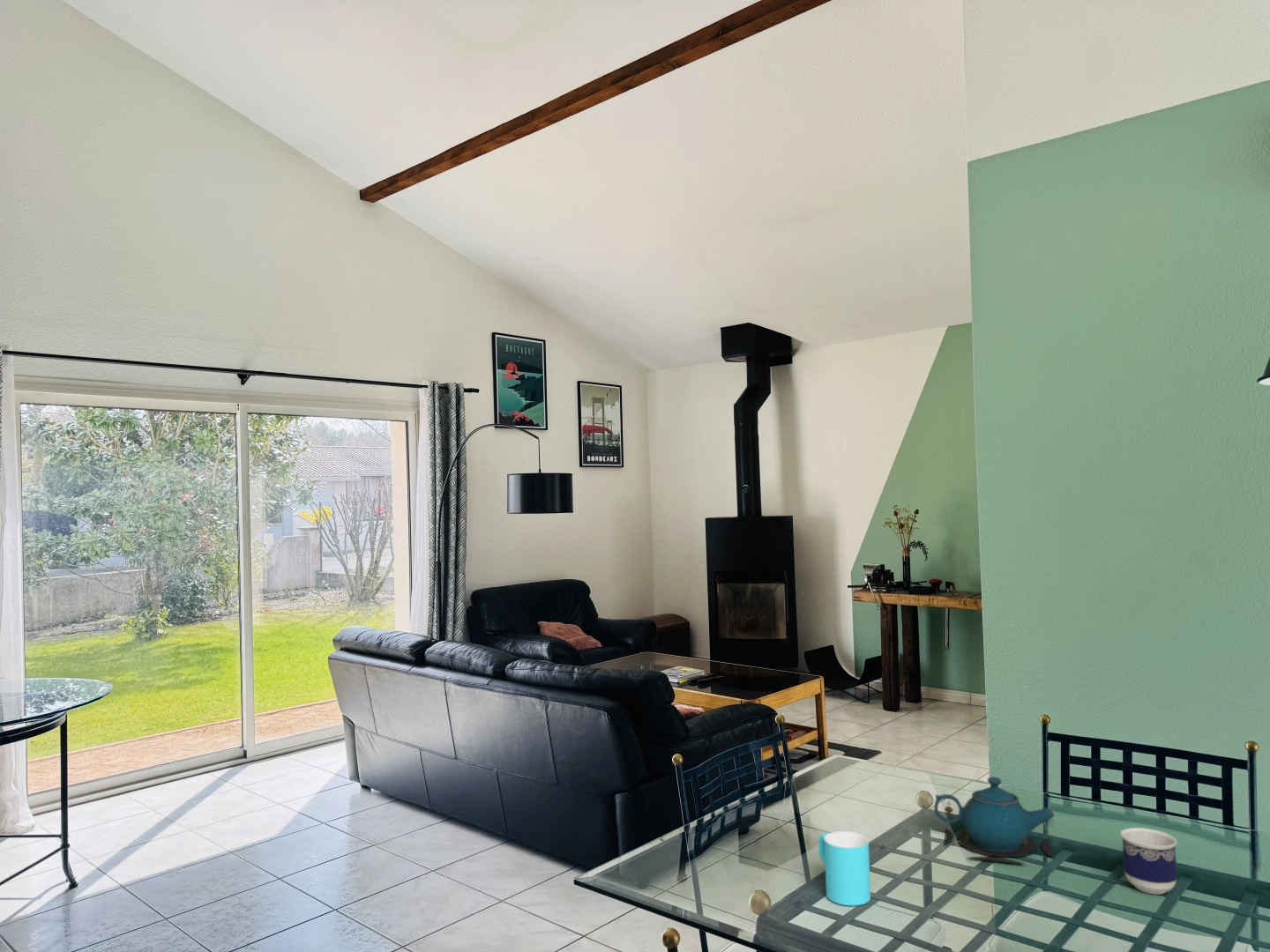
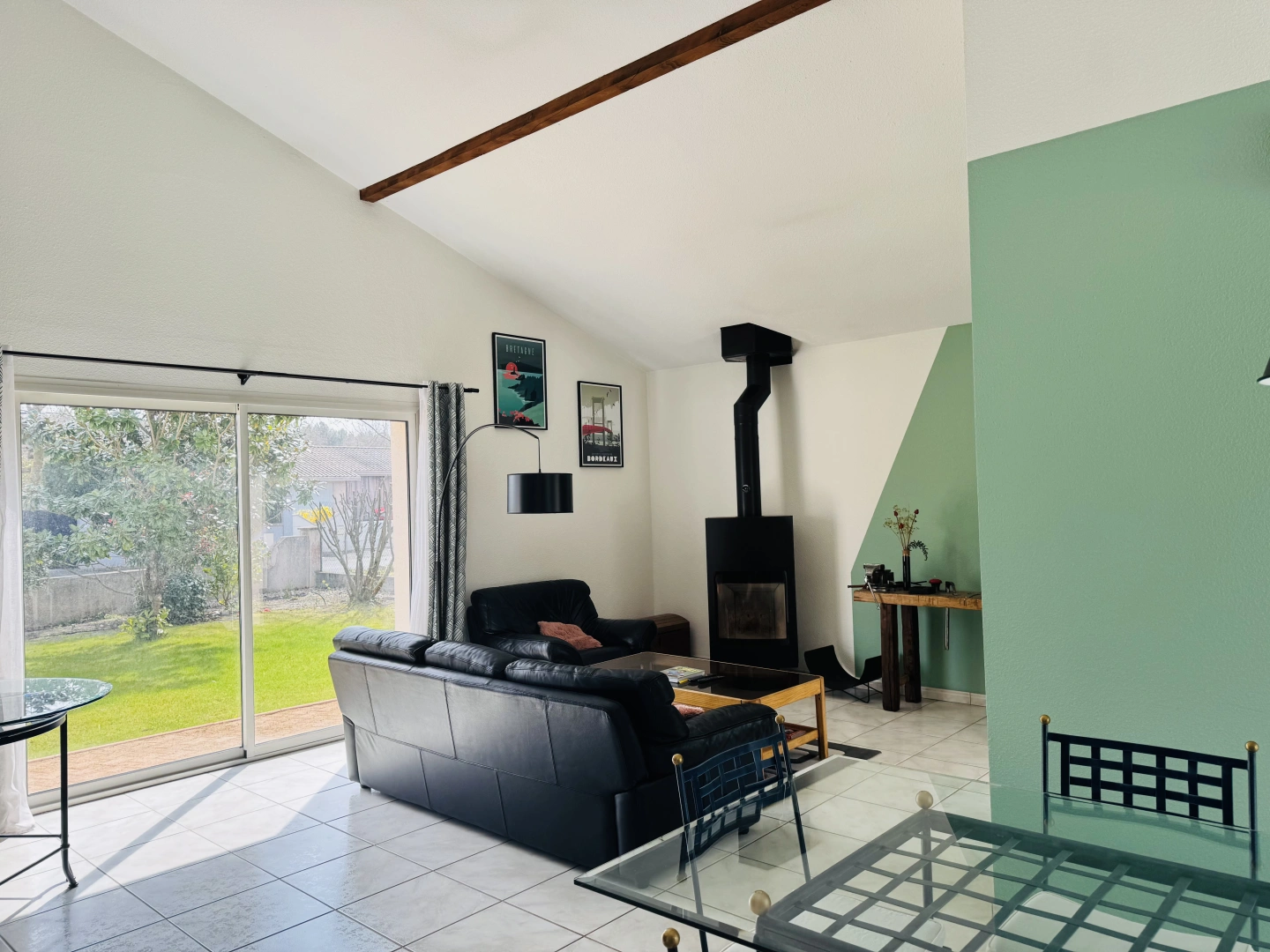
- teapot [933,776,1056,866]
- cup [1119,827,1177,895]
- cup [818,830,871,906]
